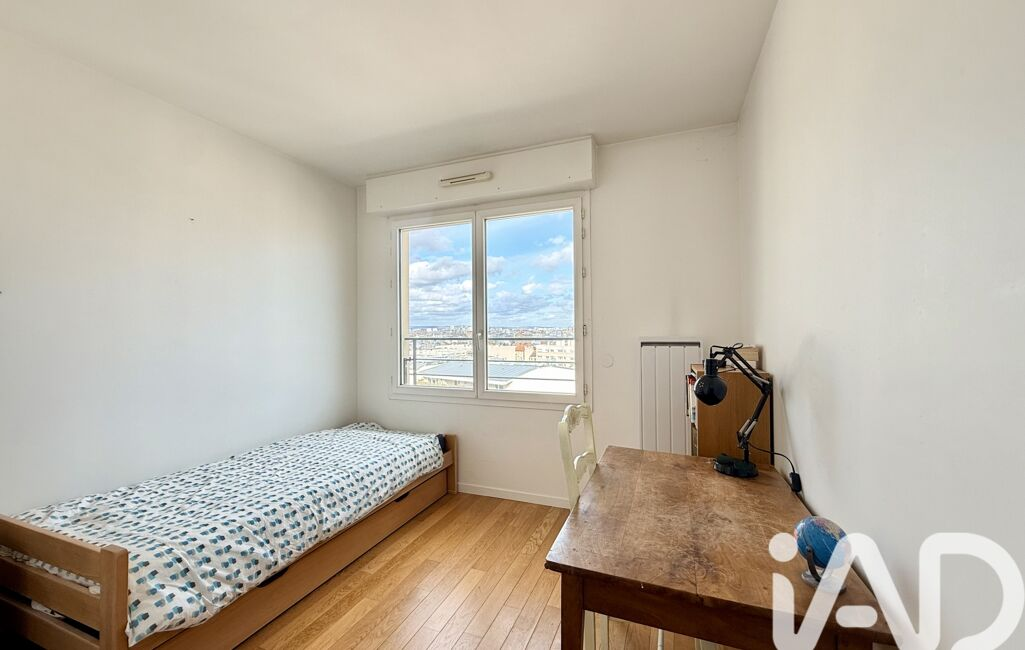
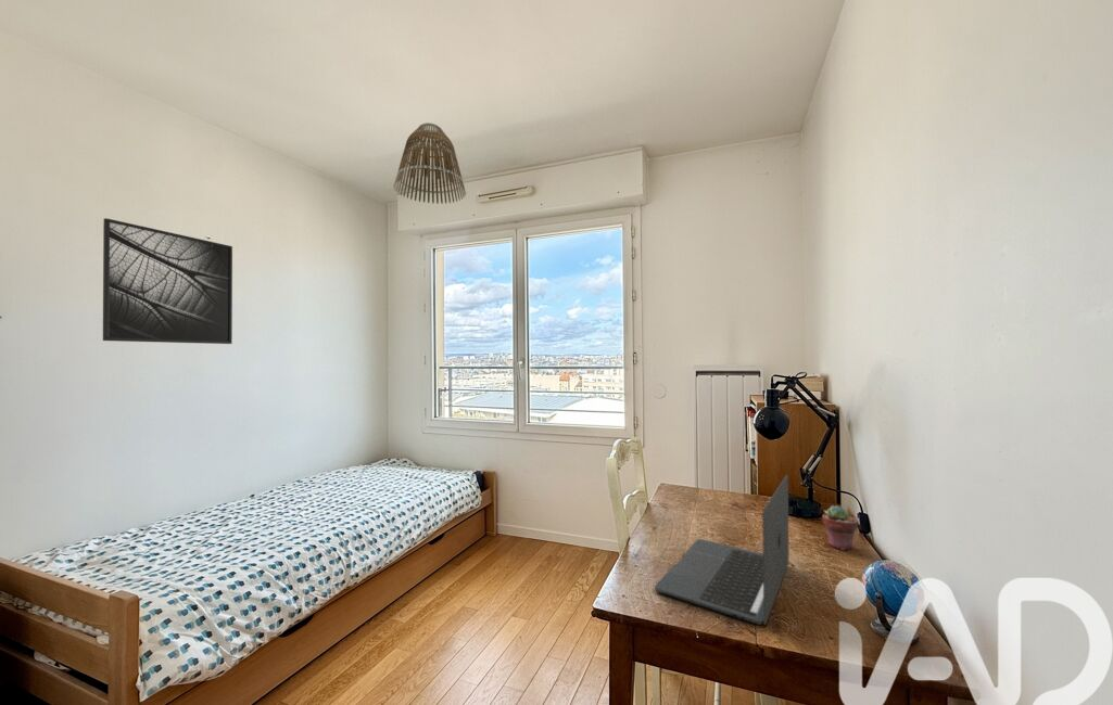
+ lamp shade [393,121,467,205]
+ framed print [102,217,233,345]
+ potted succulent [821,504,859,551]
+ laptop [654,474,791,626]
